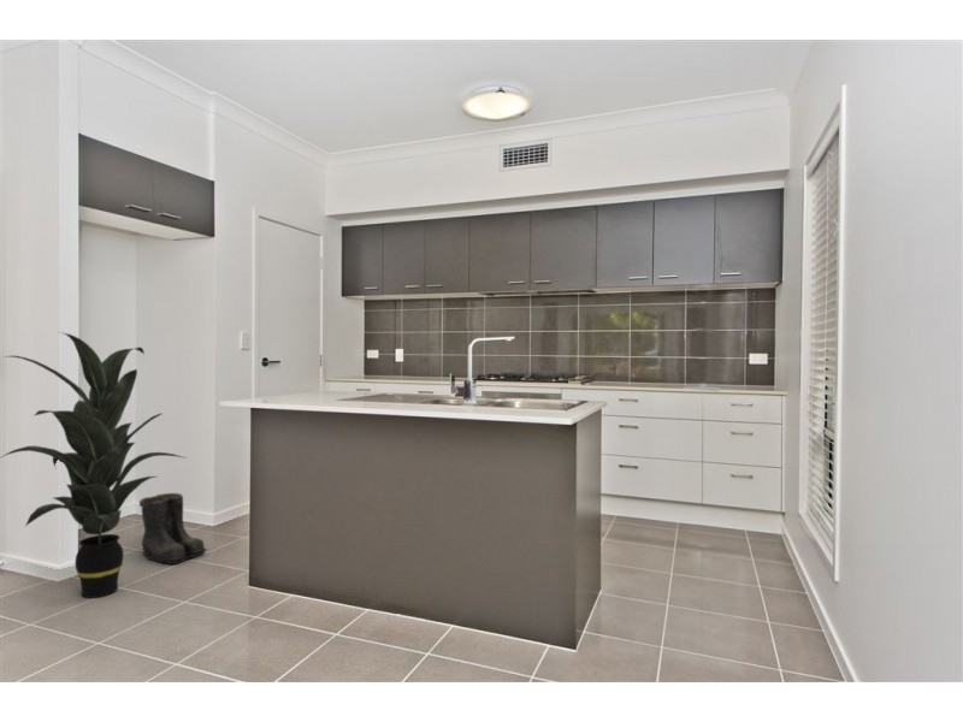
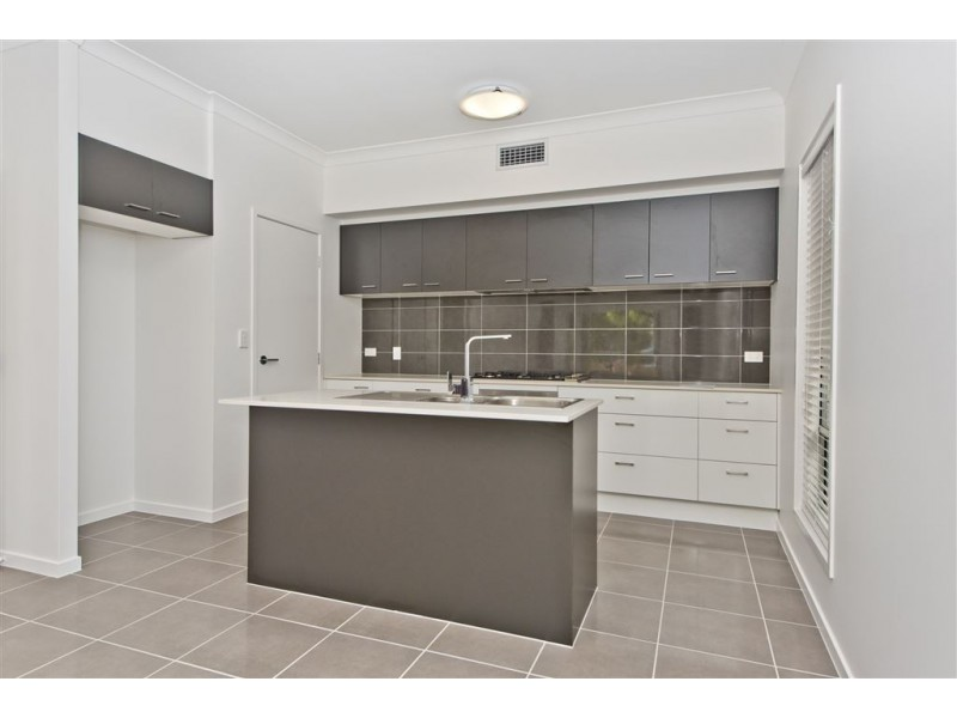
- indoor plant [0,331,189,599]
- boots [138,492,209,566]
